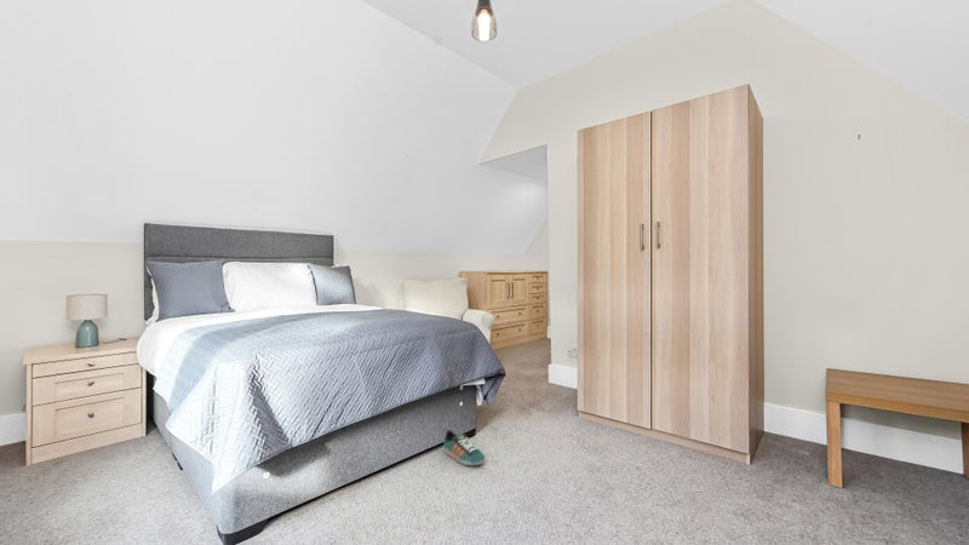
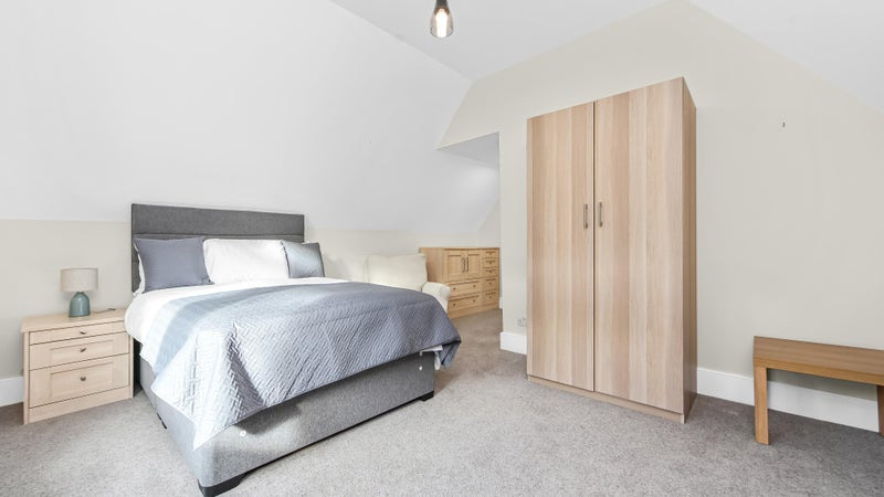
- sneaker [442,429,486,466]
